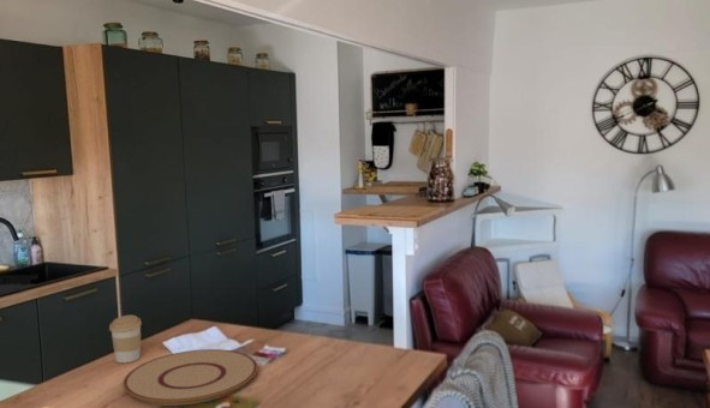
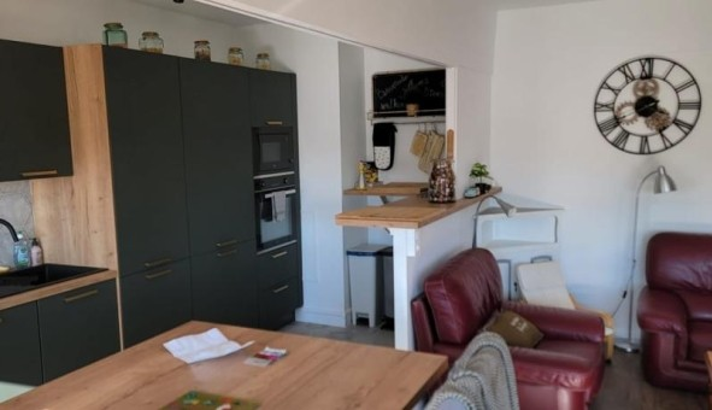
- plate [121,348,258,407]
- coffee cup [108,314,143,364]
